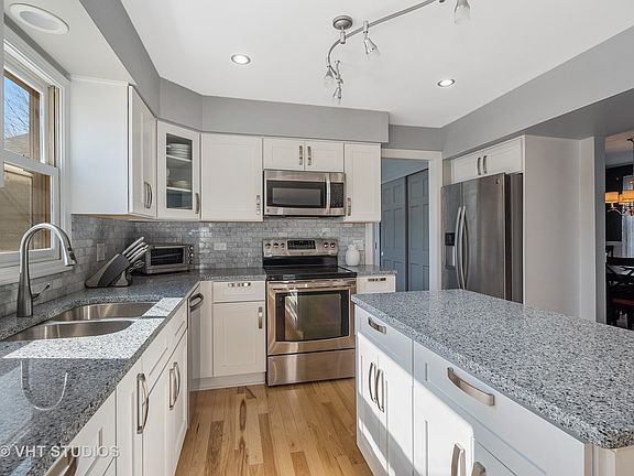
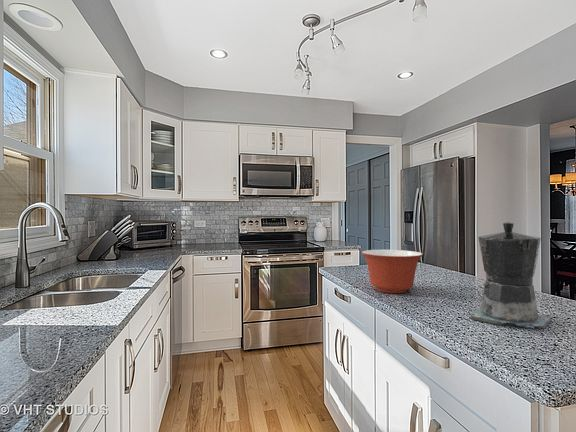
+ mixing bowl [361,249,424,294]
+ coffee maker [470,221,552,329]
